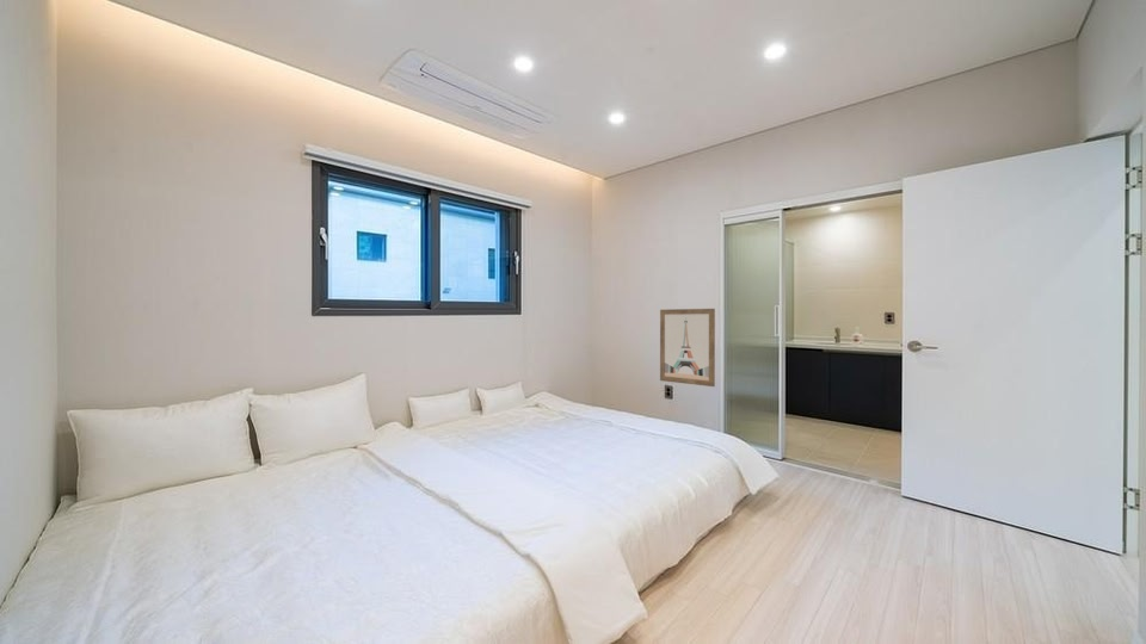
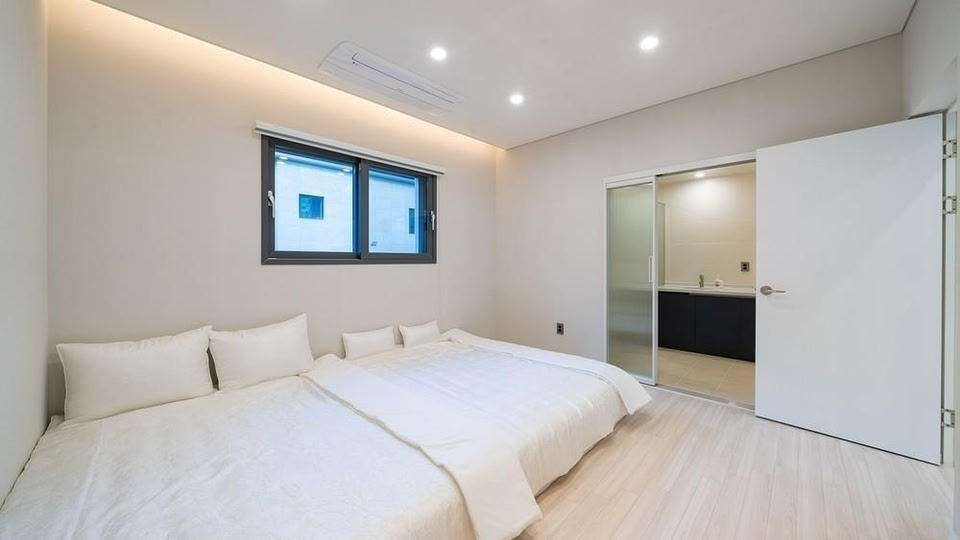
- wall art [659,308,716,388]
